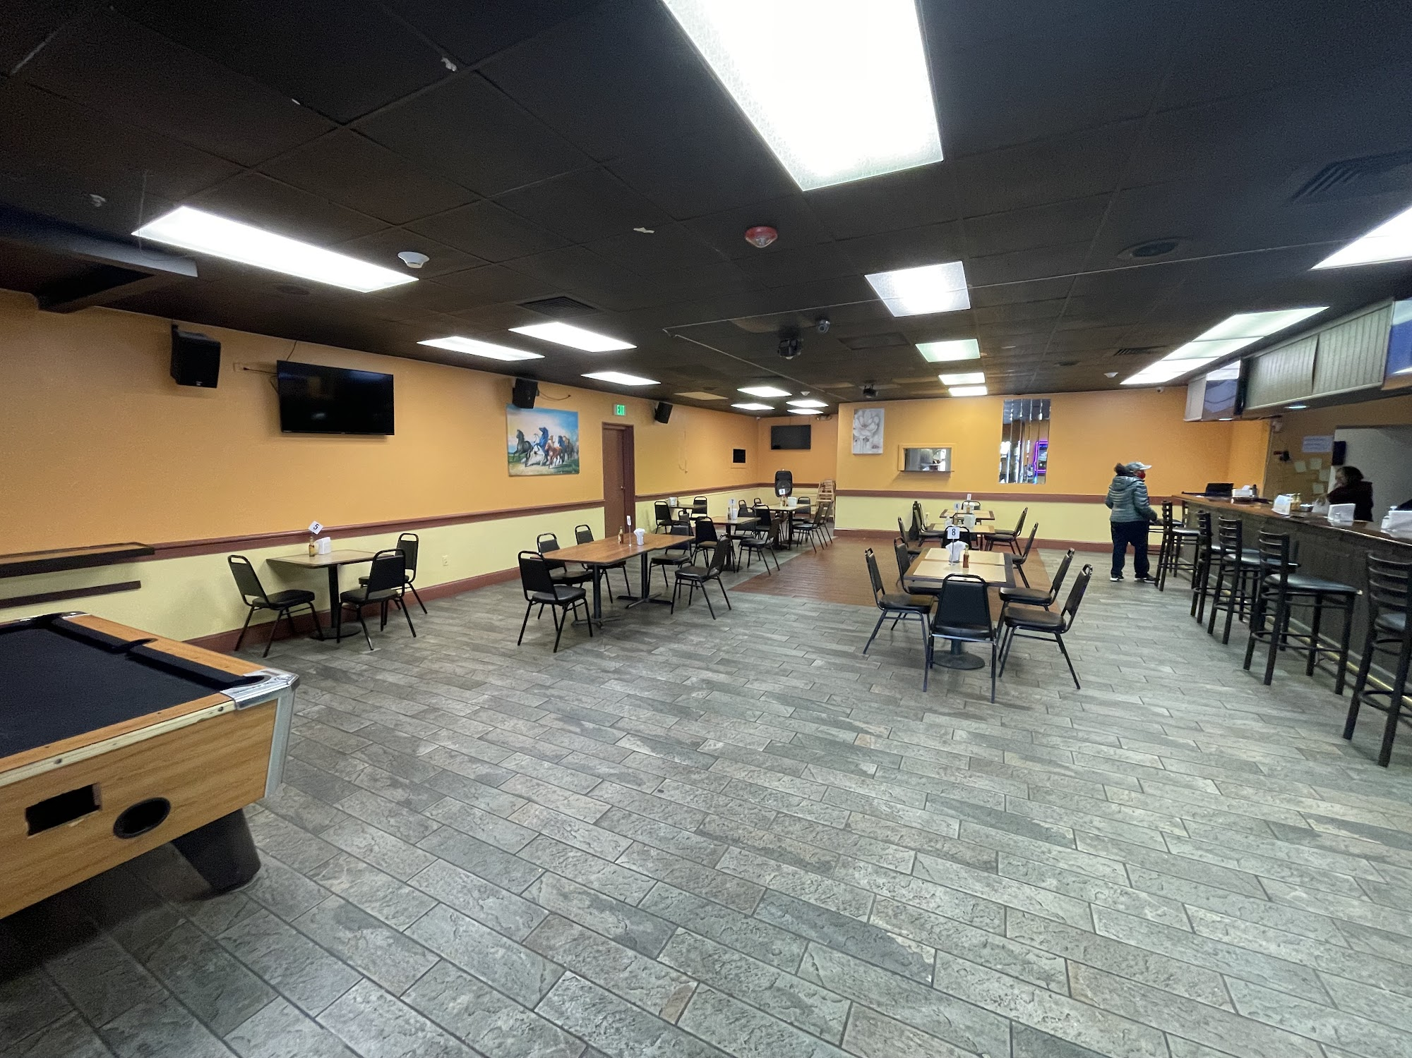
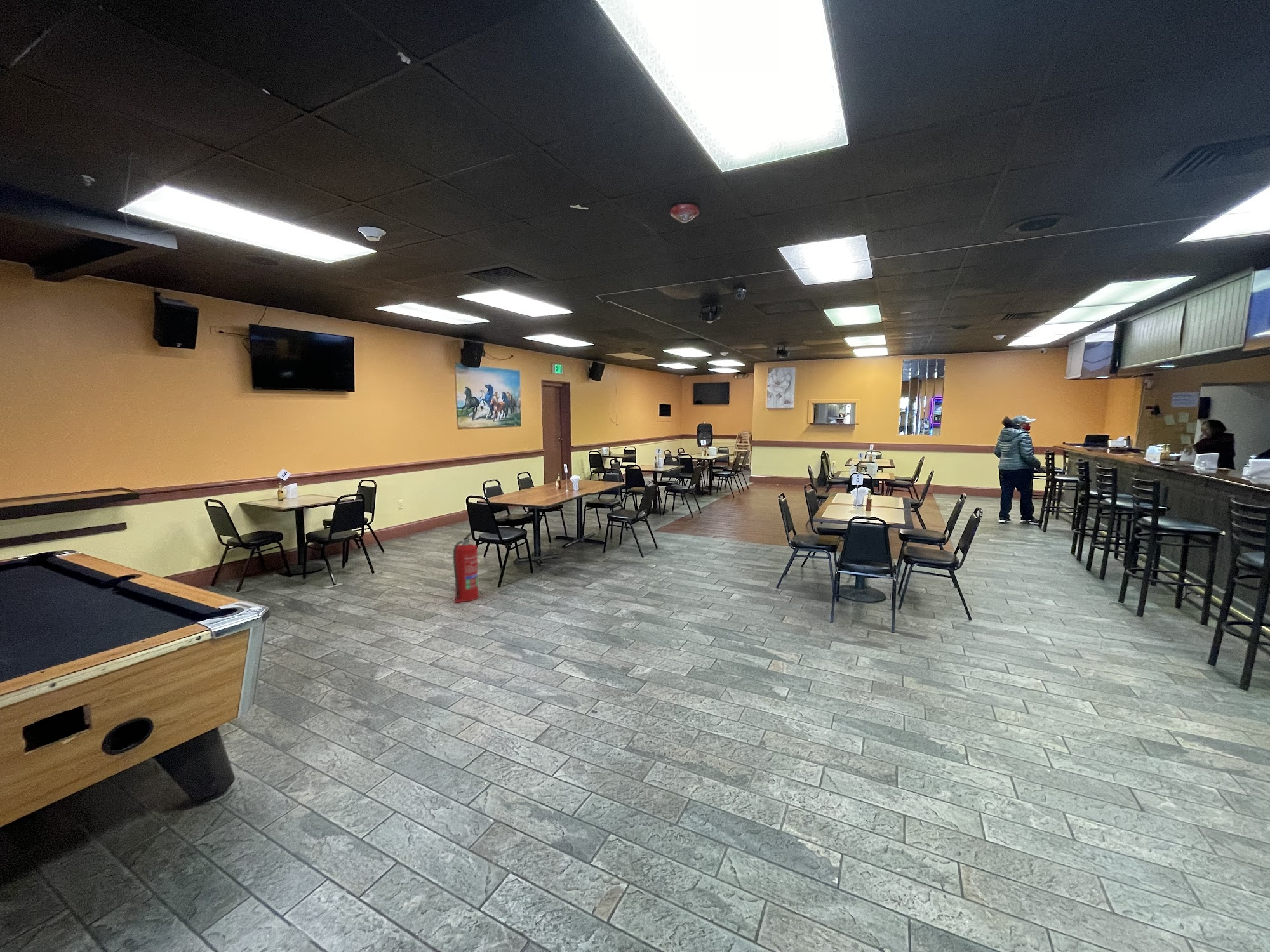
+ fire extinguisher [453,531,479,604]
